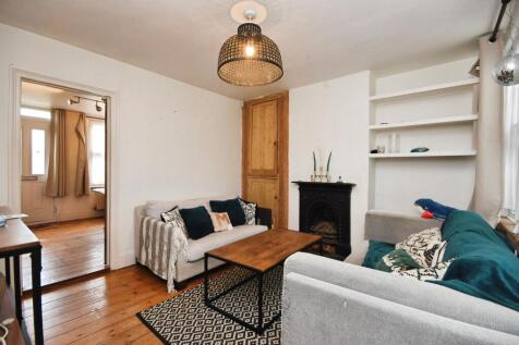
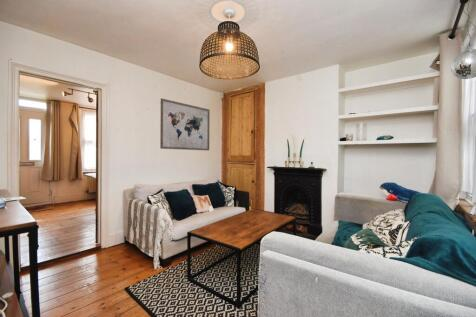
+ wall art [159,97,211,151]
